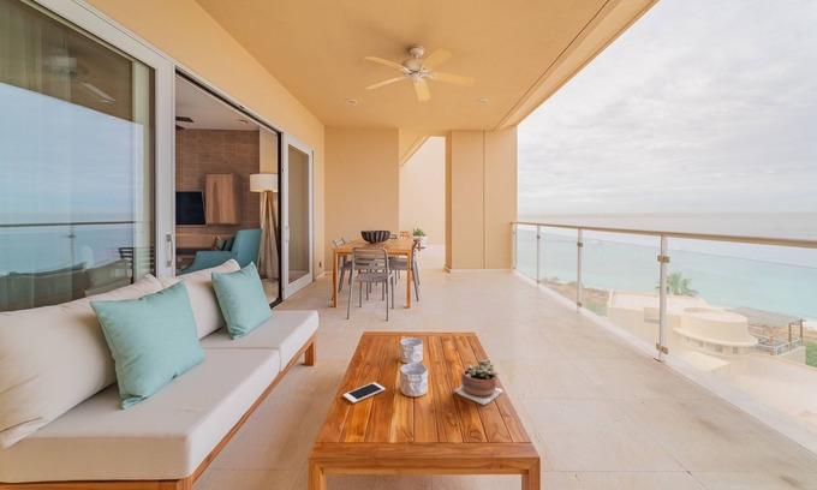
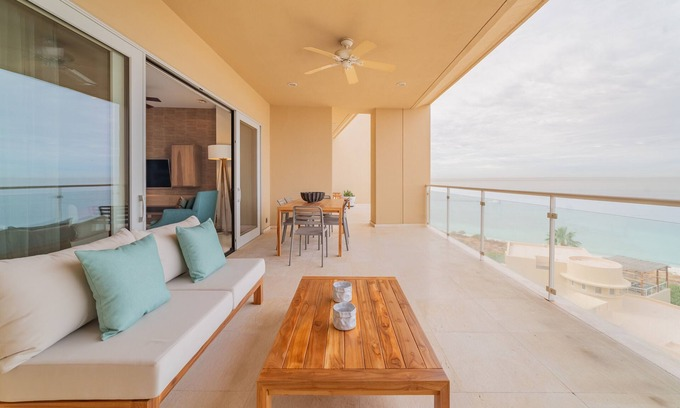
- cell phone [342,381,386,405]
- succulent plant [453,358,505,406]
